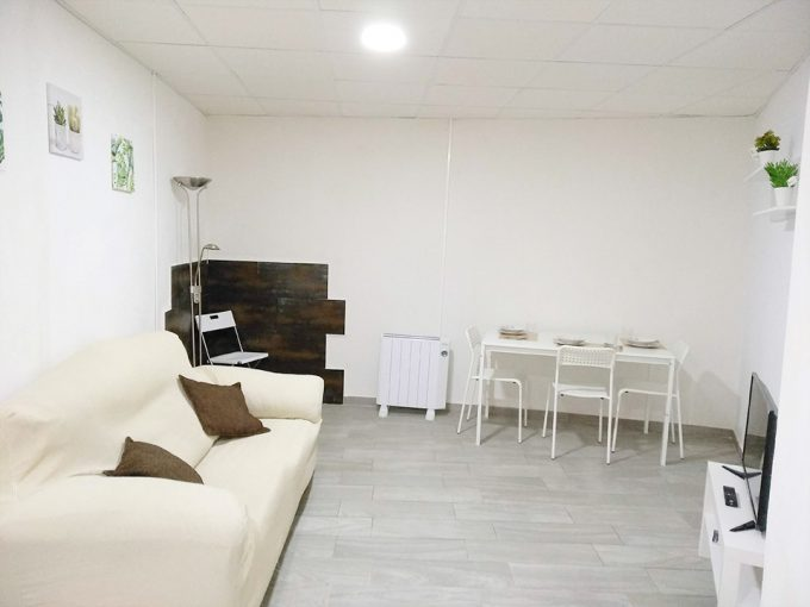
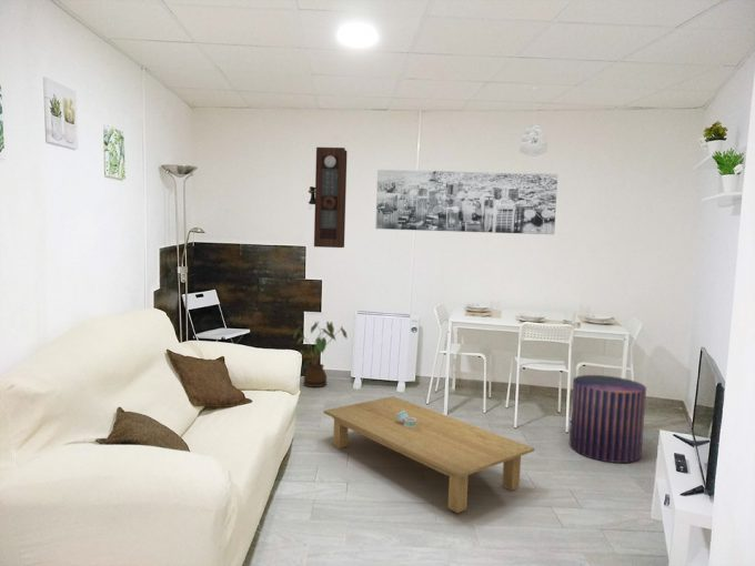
+ wall art [375,169,558,235]
+ coffee table [323,395,535,514]
+ pendulum clock [308,146,348,249]
+ napkin ring [395,411,416,428]
+ house plant [292,321,348,388]
+ pendant lamp [519,87,548,158]
+ pouf [568,374,647,464]
